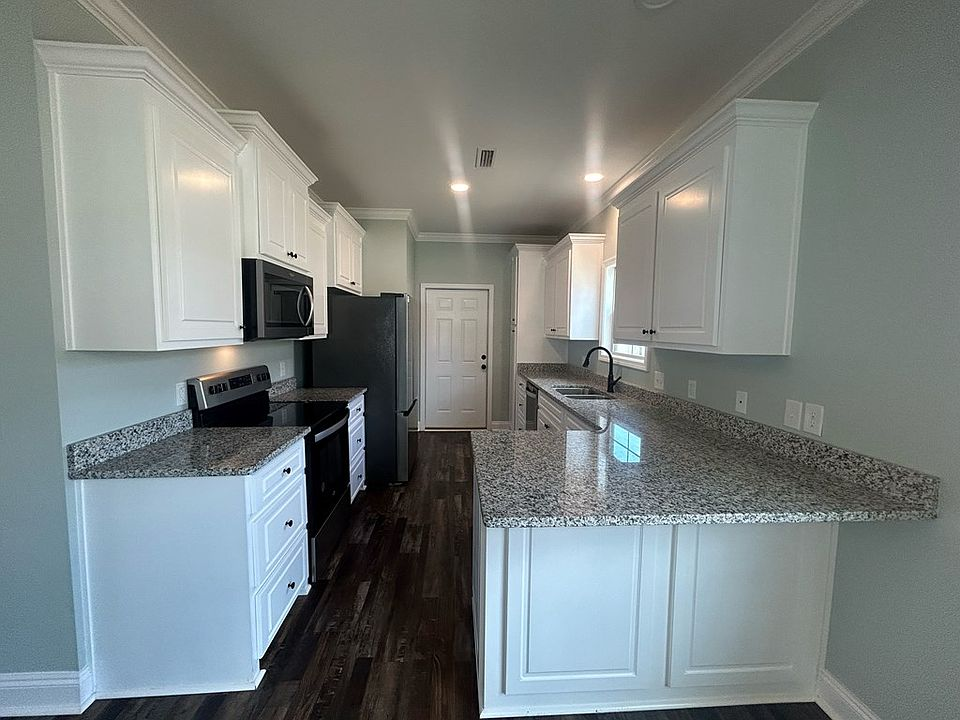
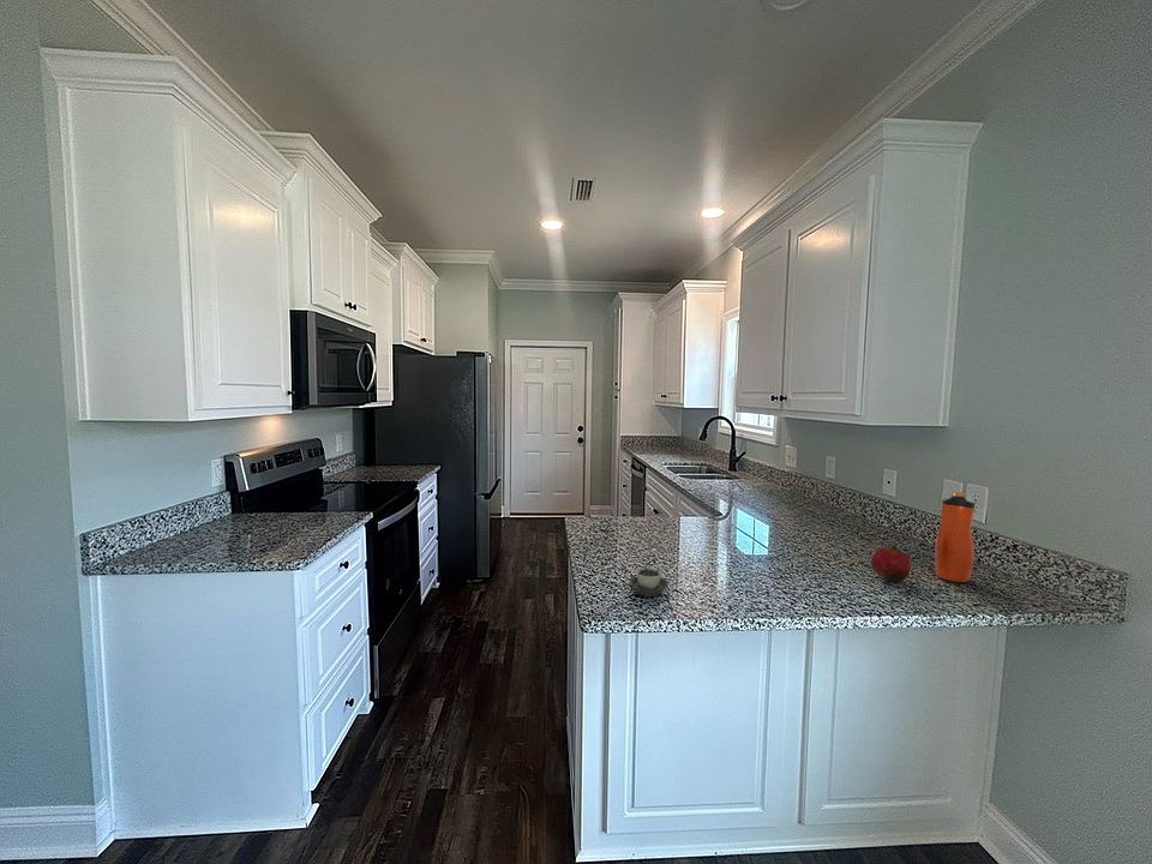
+ water bottle [934,491,976,583]
+ fruit [870,545,912,582]
+ cup [629,566,670,598]
